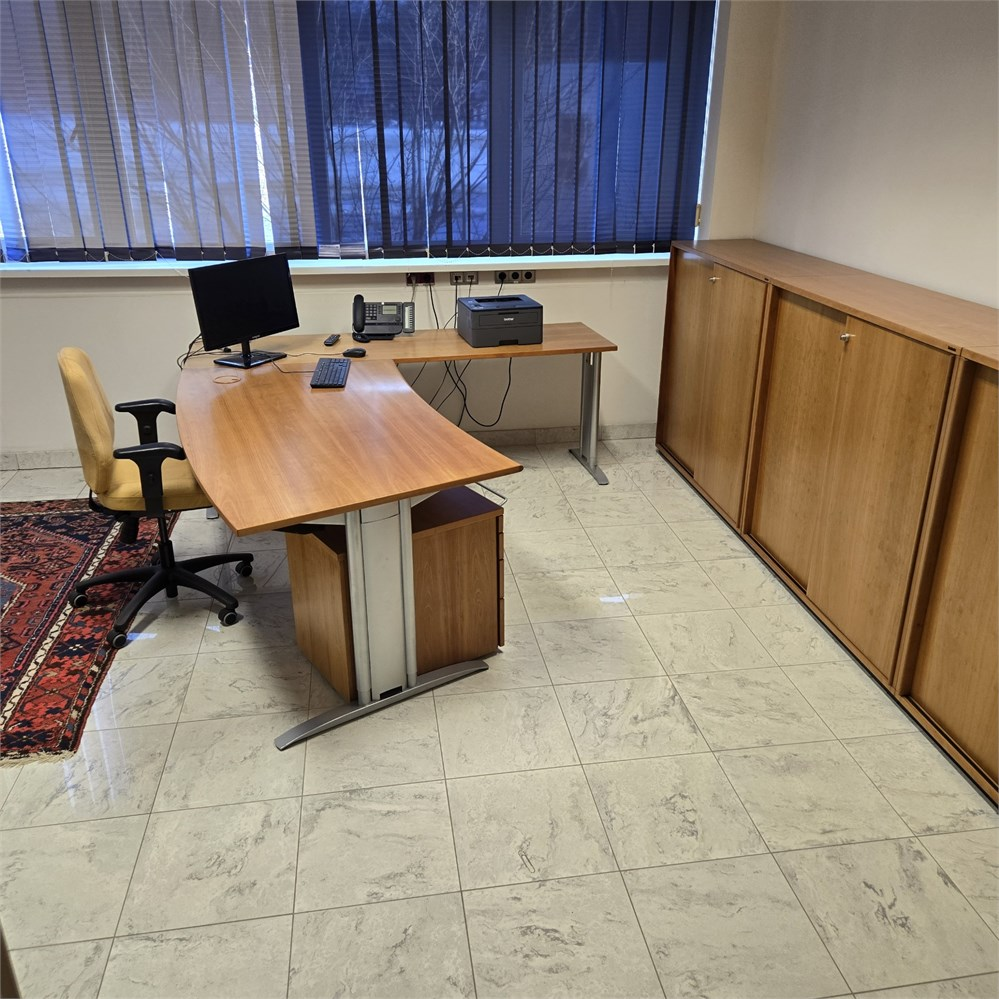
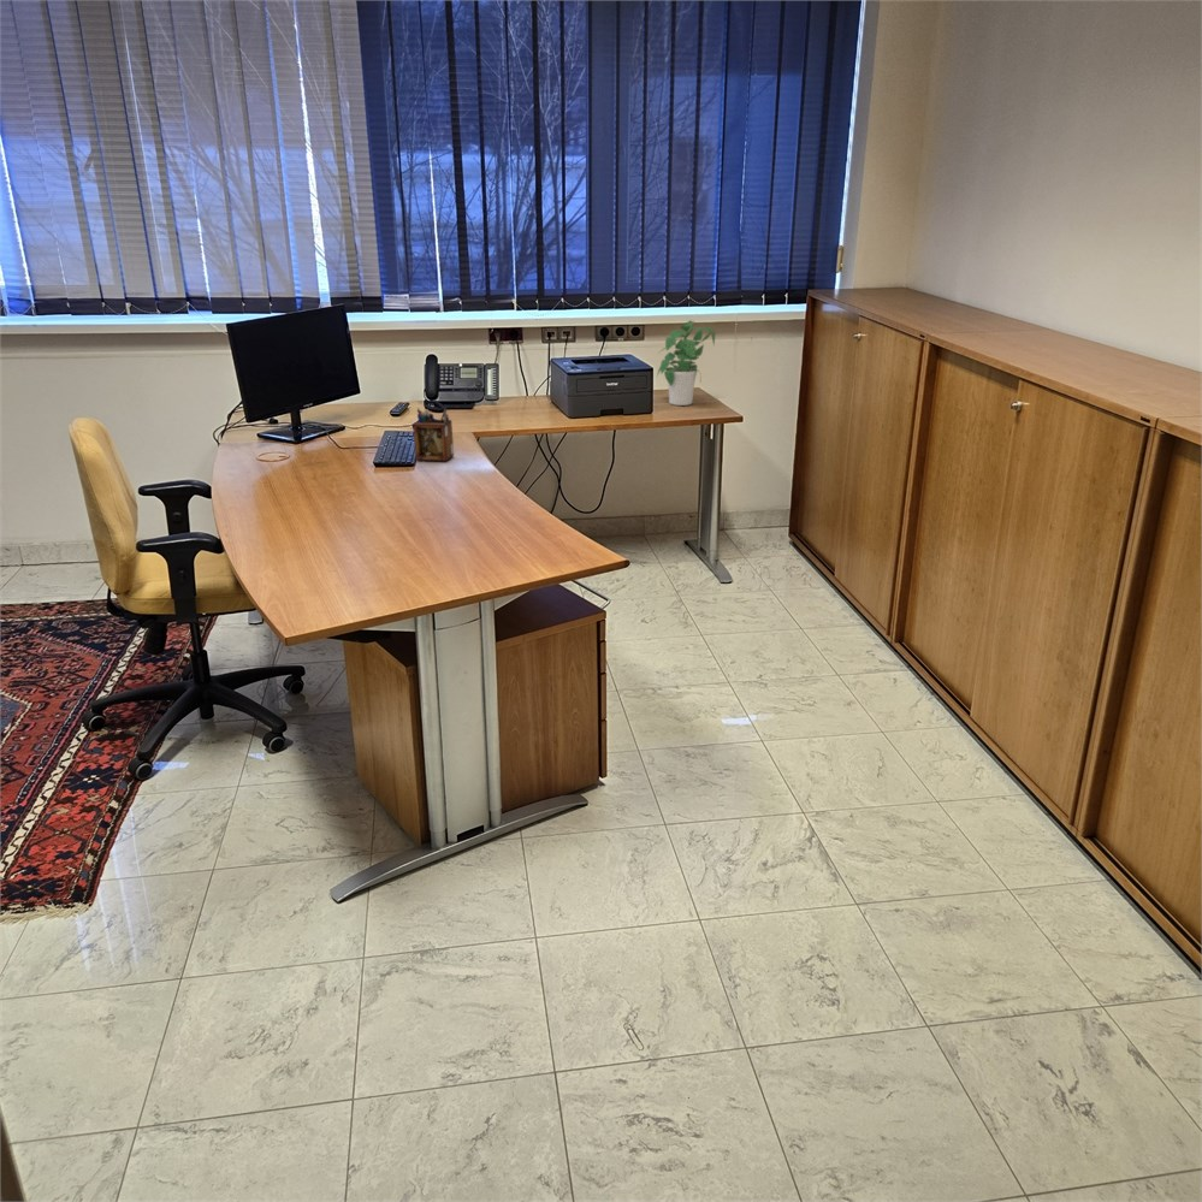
+ potted plant [656,319,716,407]
+ desk organizer [411,405,455,462]
